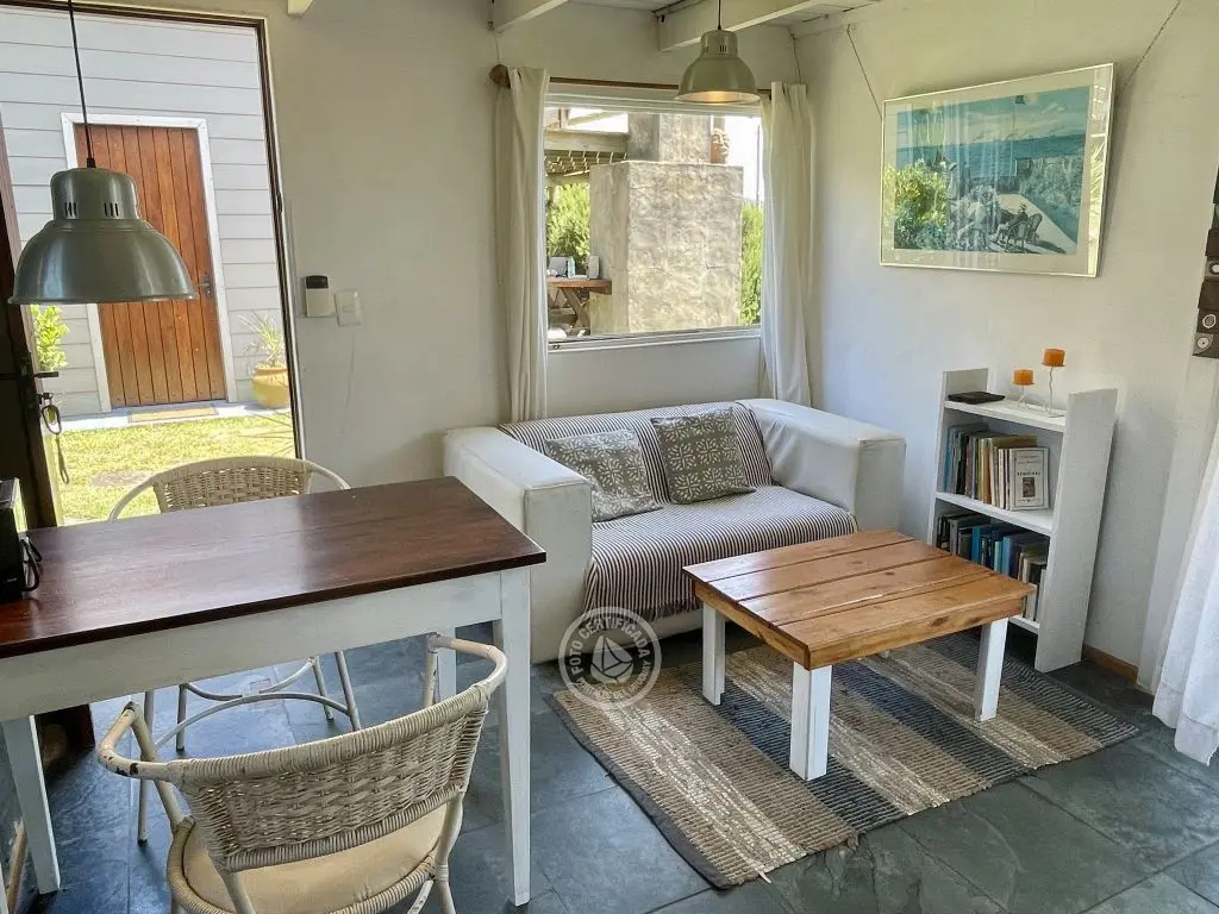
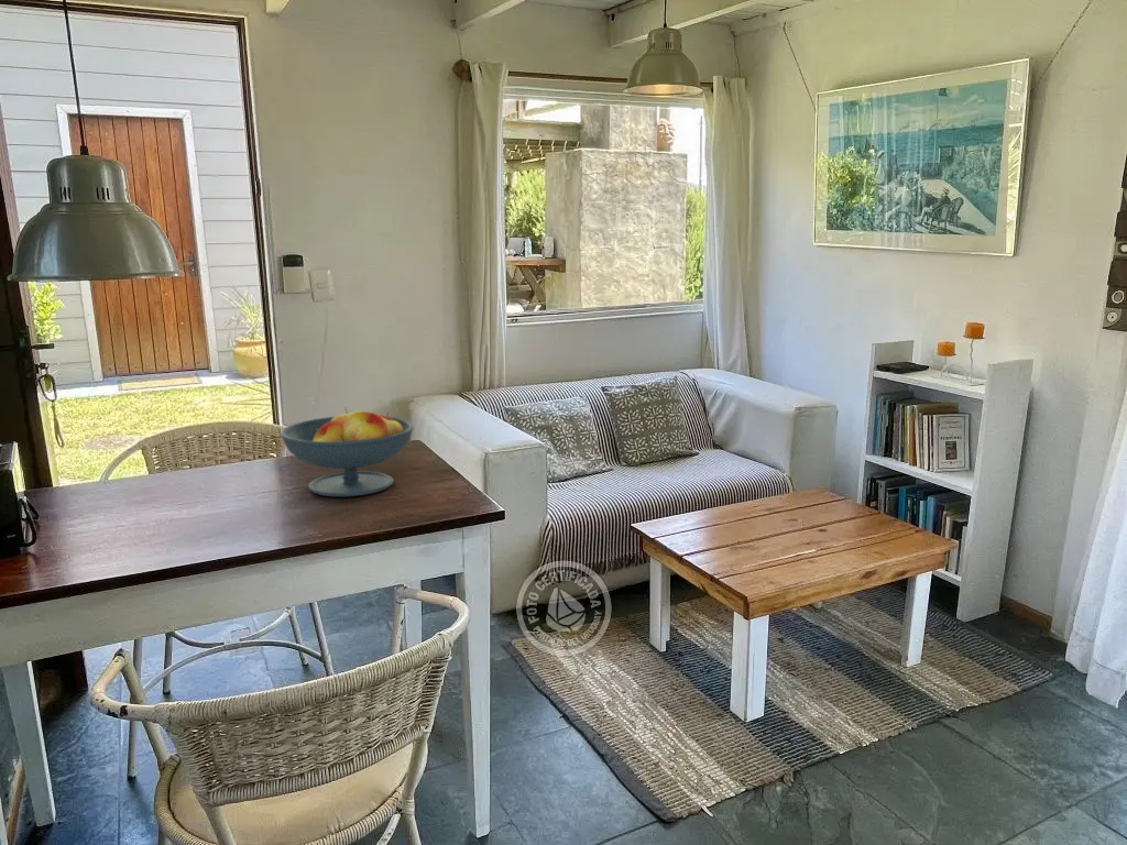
+ fruit bowl [278,406,415,498]
